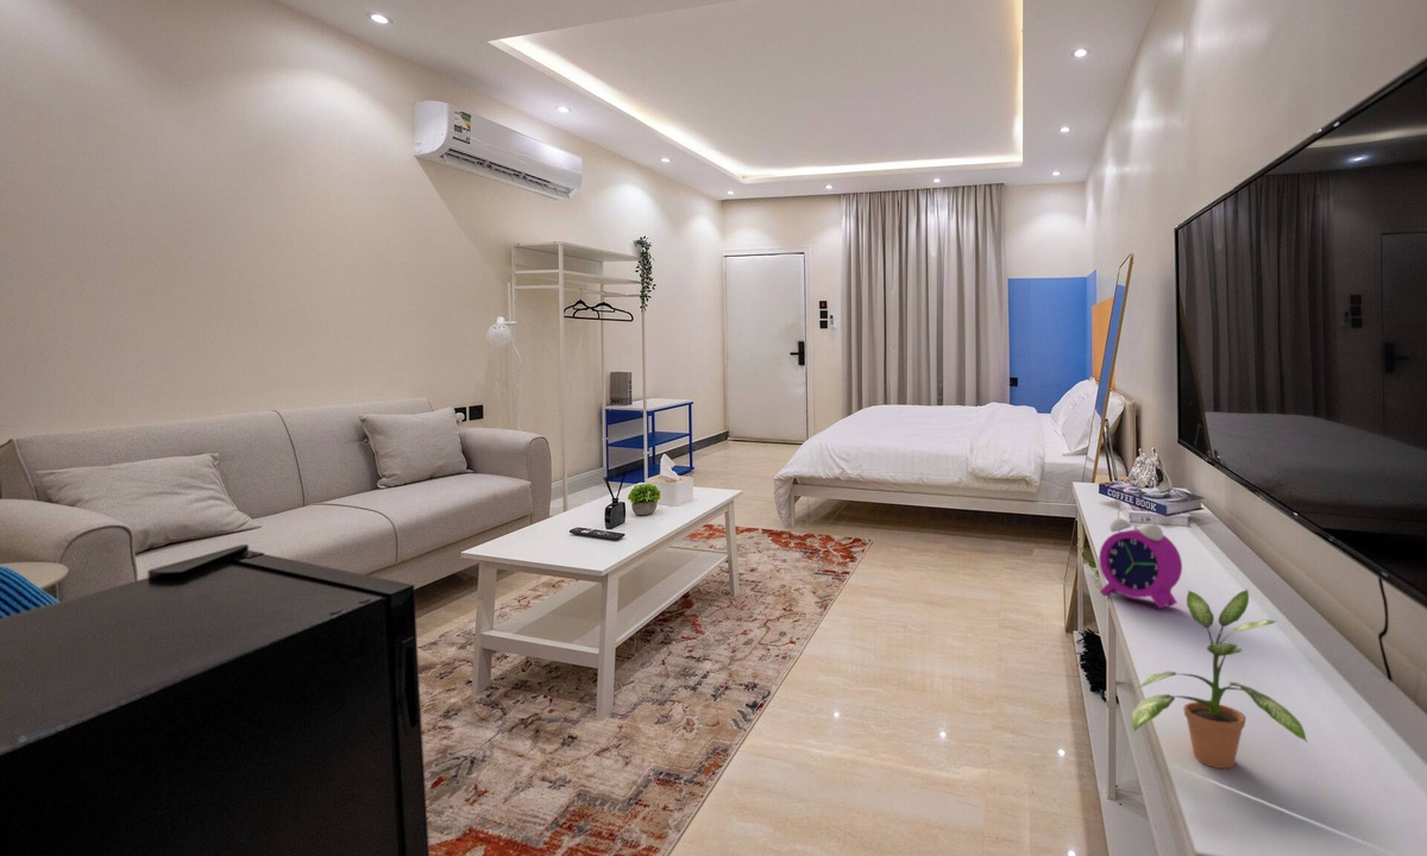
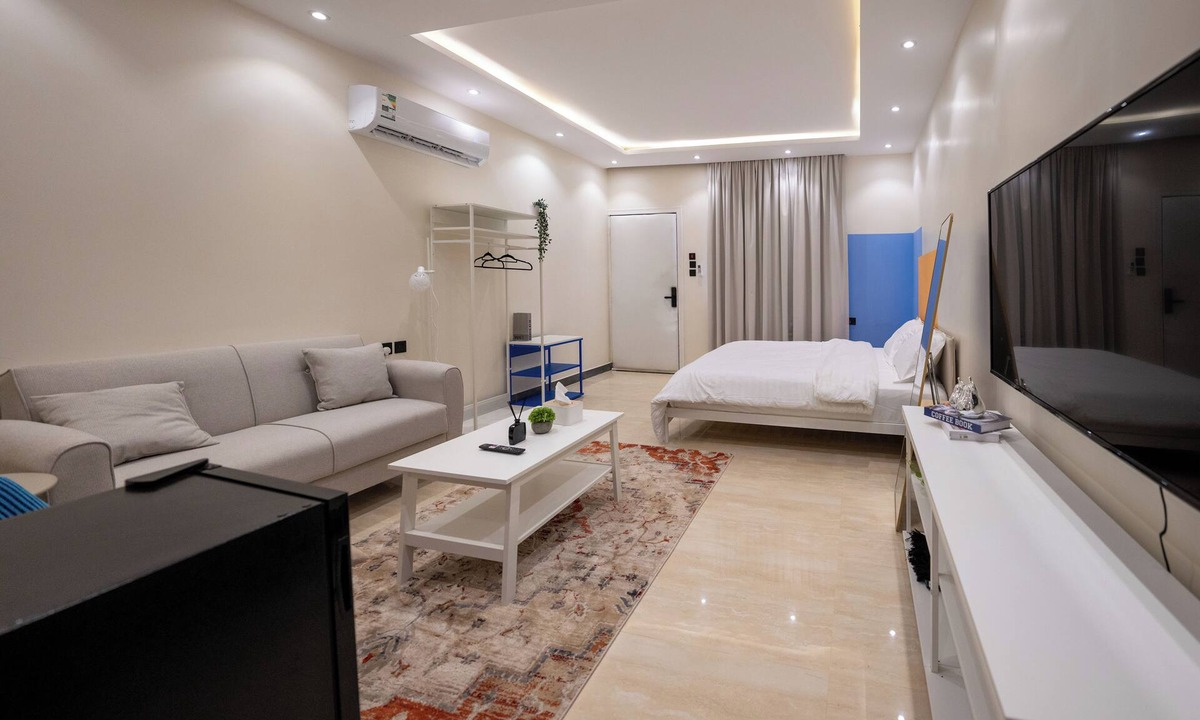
- potted plant [1131,587,1309,769]
- alarm clock [1098,506,1183,610]
